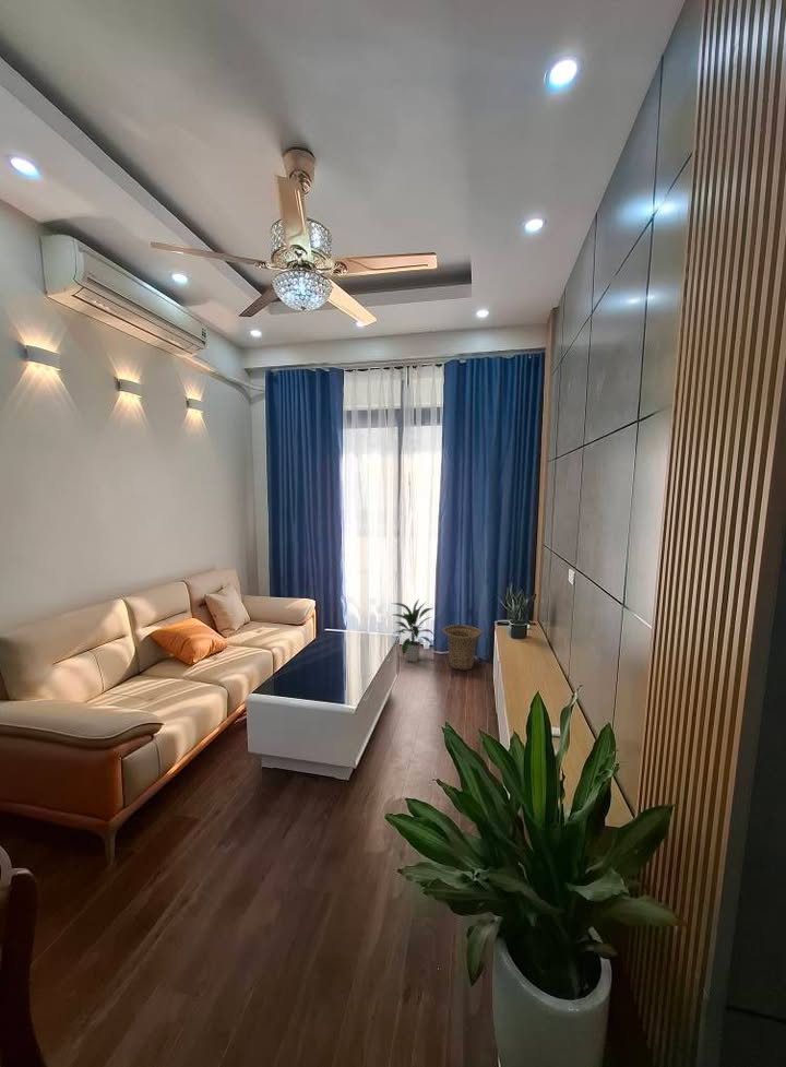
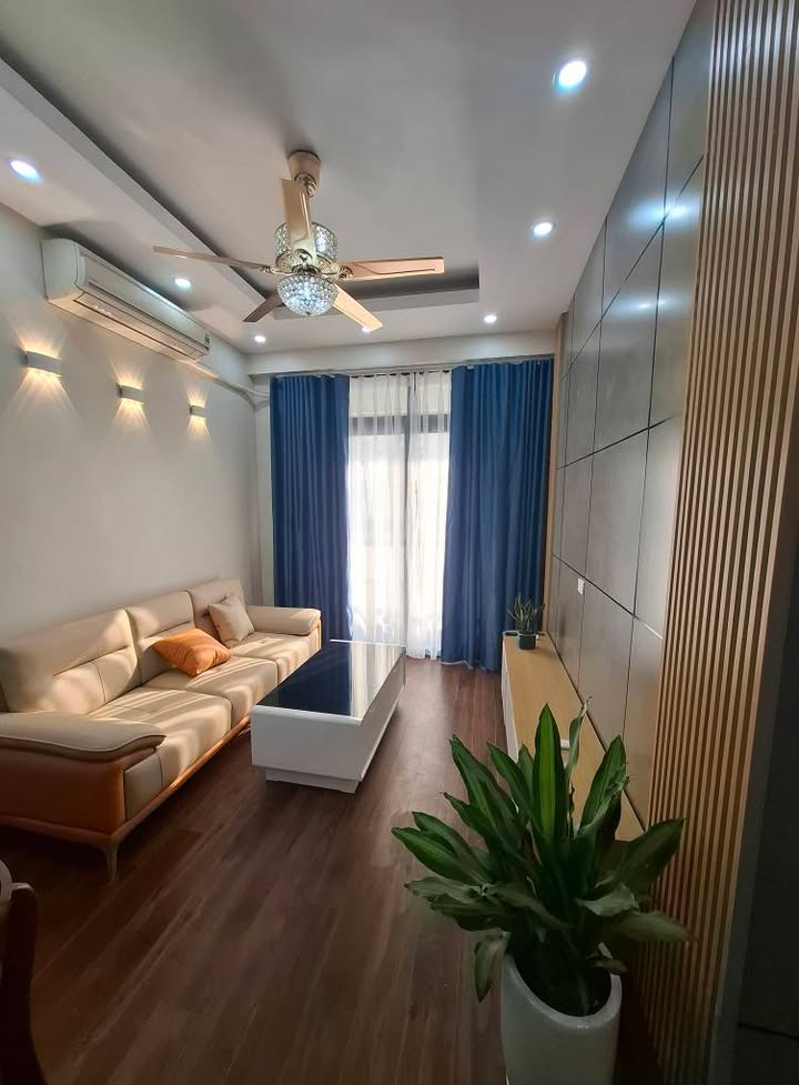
- basket [442,624,483,672]
- indoor plant [390,597,438,663]
